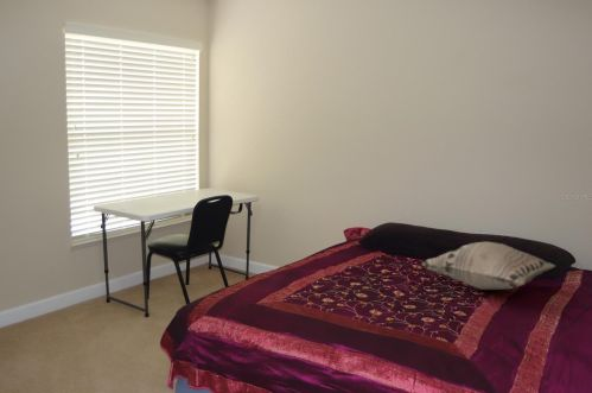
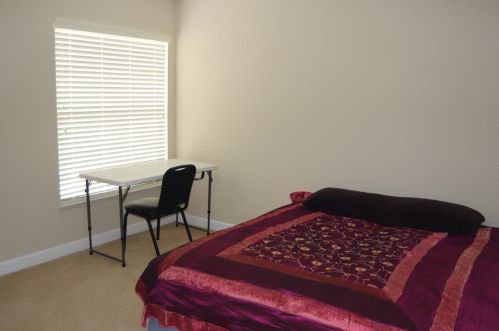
- decorative pillow [420,241,558,291]
